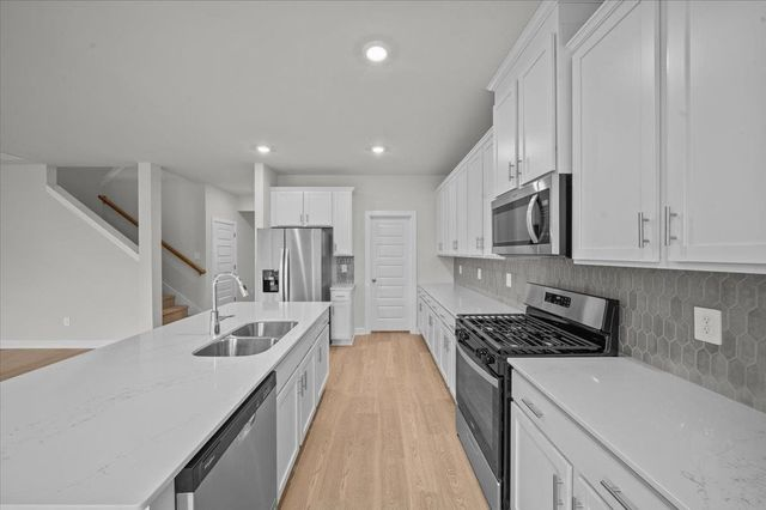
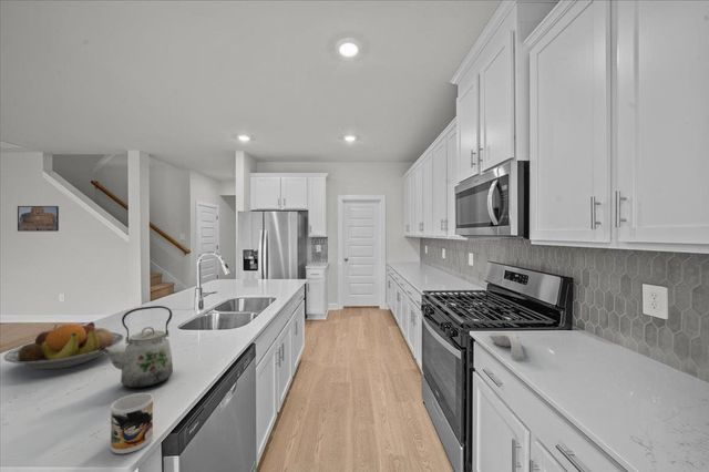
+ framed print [17,205,60,233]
+ spoon rest [487,331,525,360]
+ fruit bowl [3,321,125,370]
+ mug [110,392,154,454]
+ kettle [99,305,174,389]
